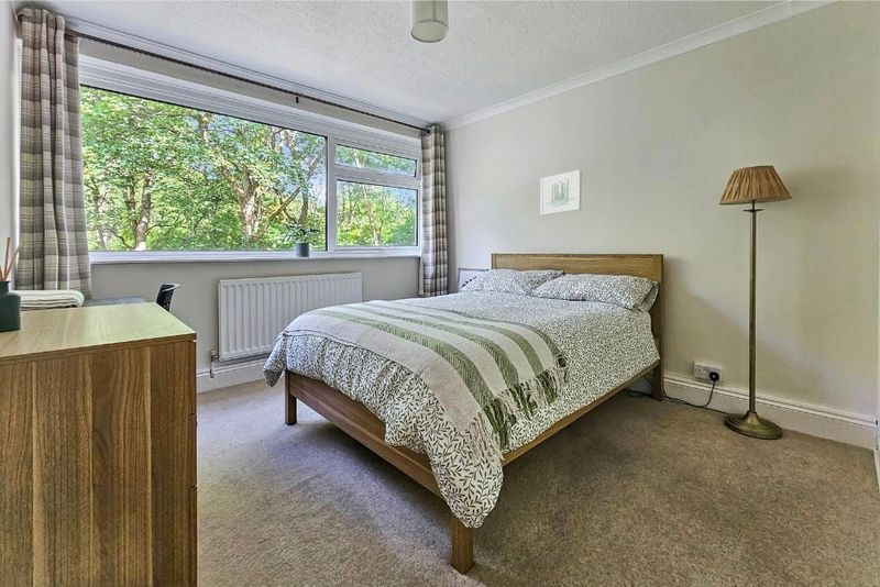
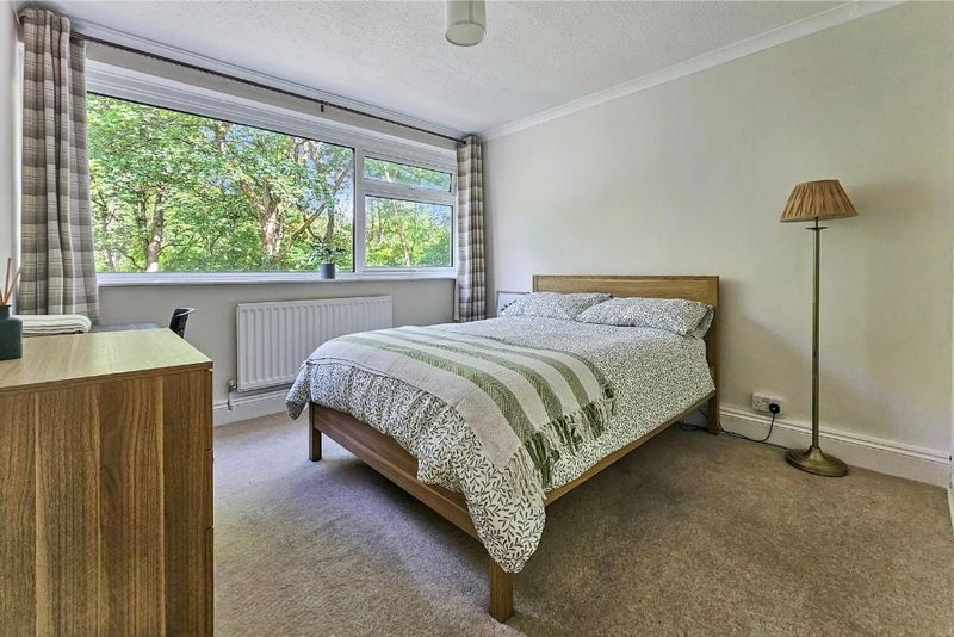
- wall art [539,168,583,217]
